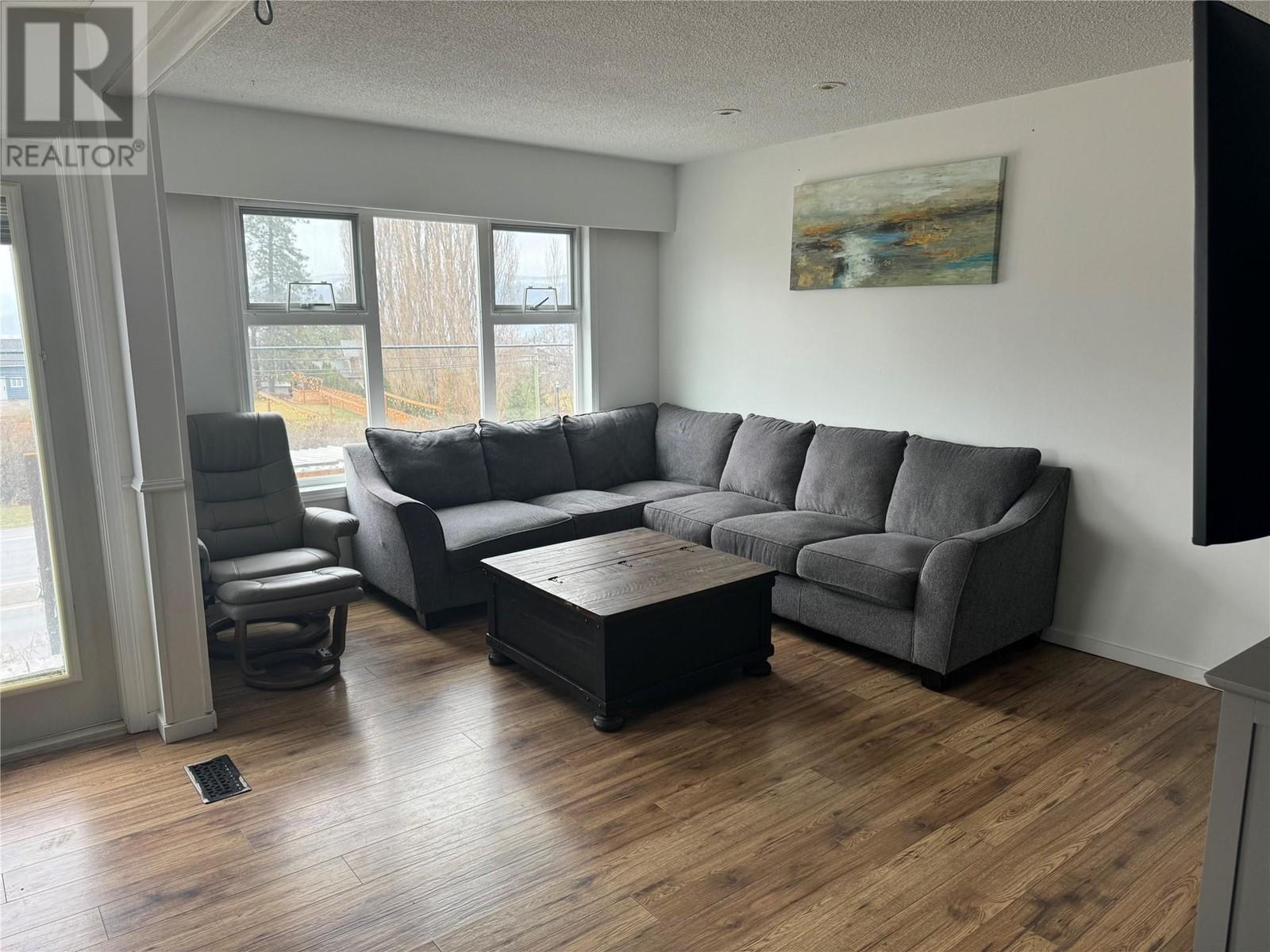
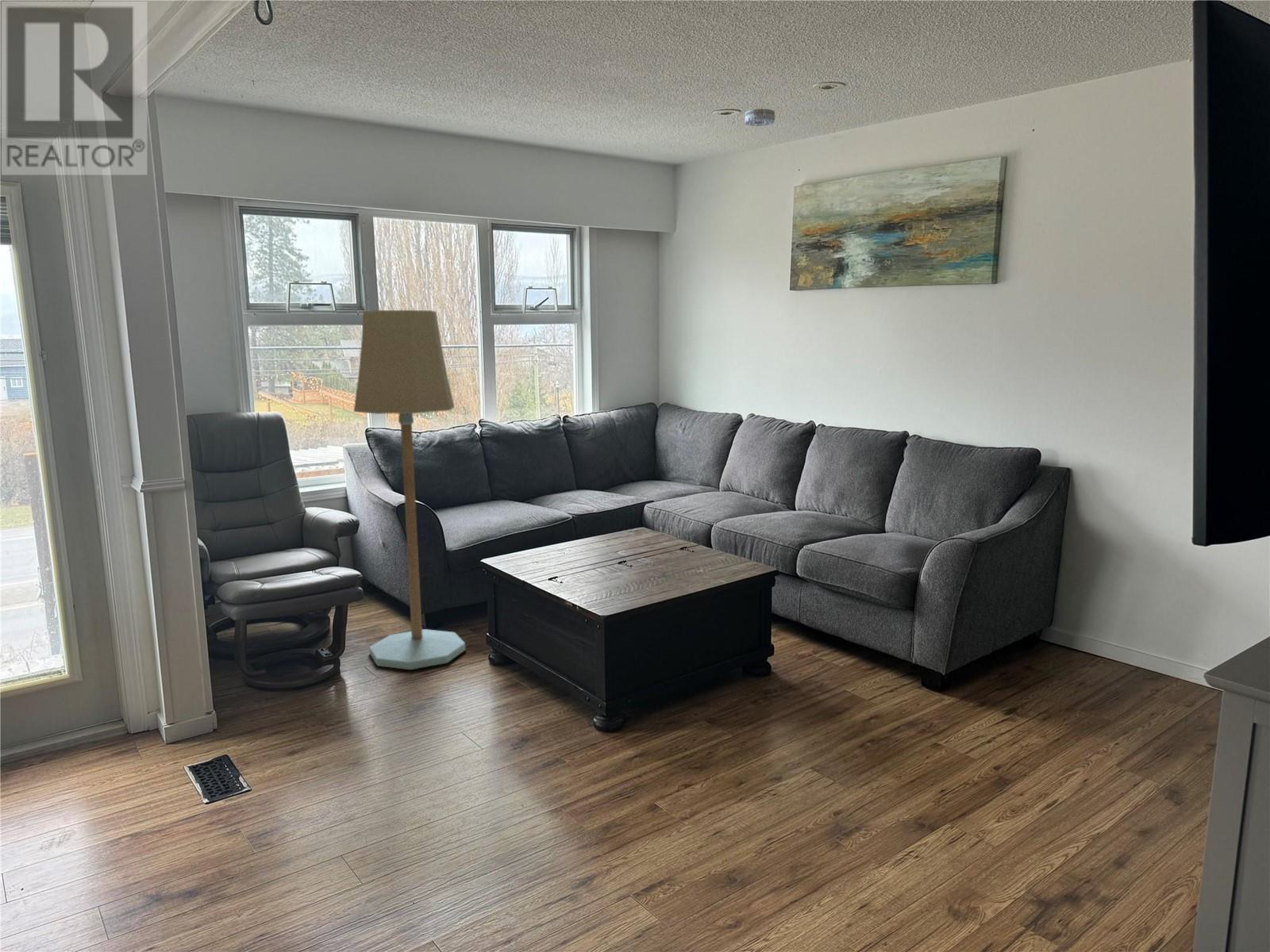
+ floor lamp [353,309,466,670]
+ smoke detector [745,108,775,127]
